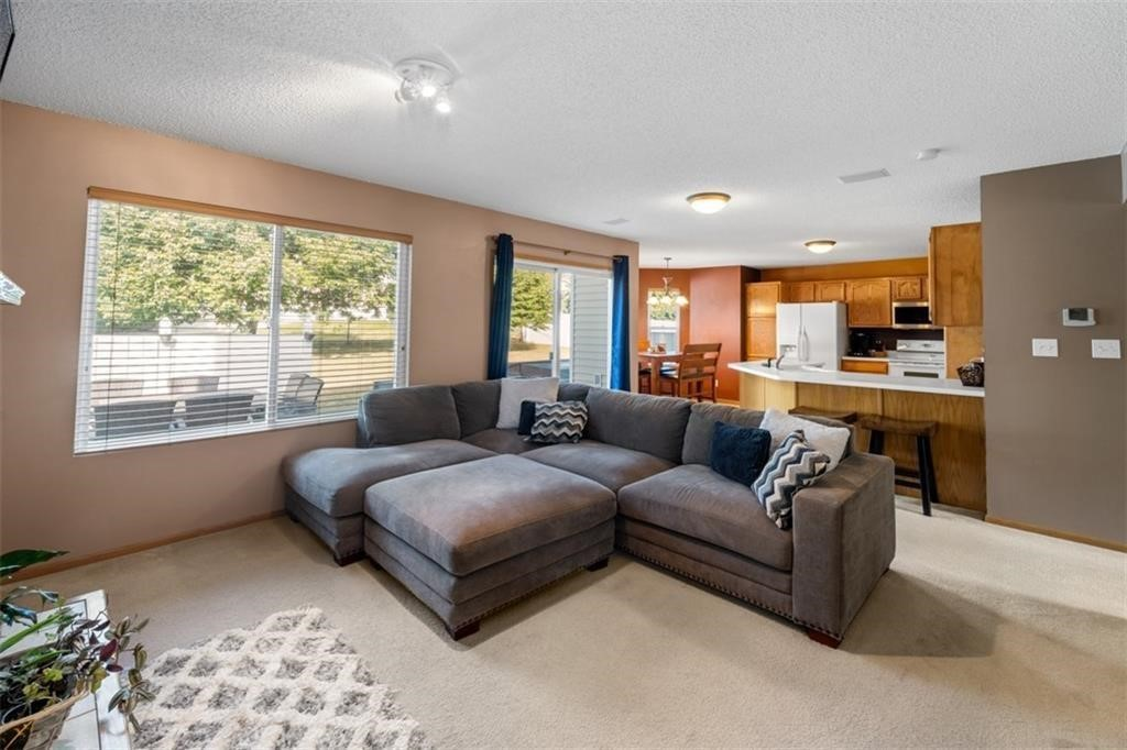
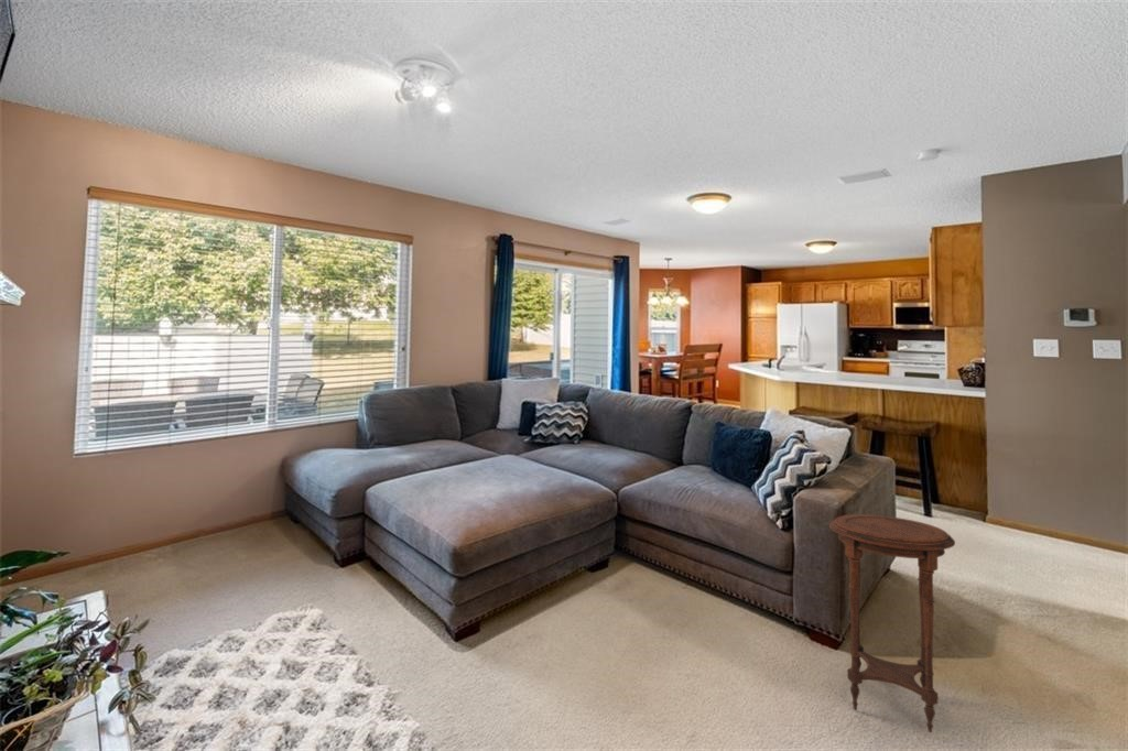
+ side table [828,513,956,733]
